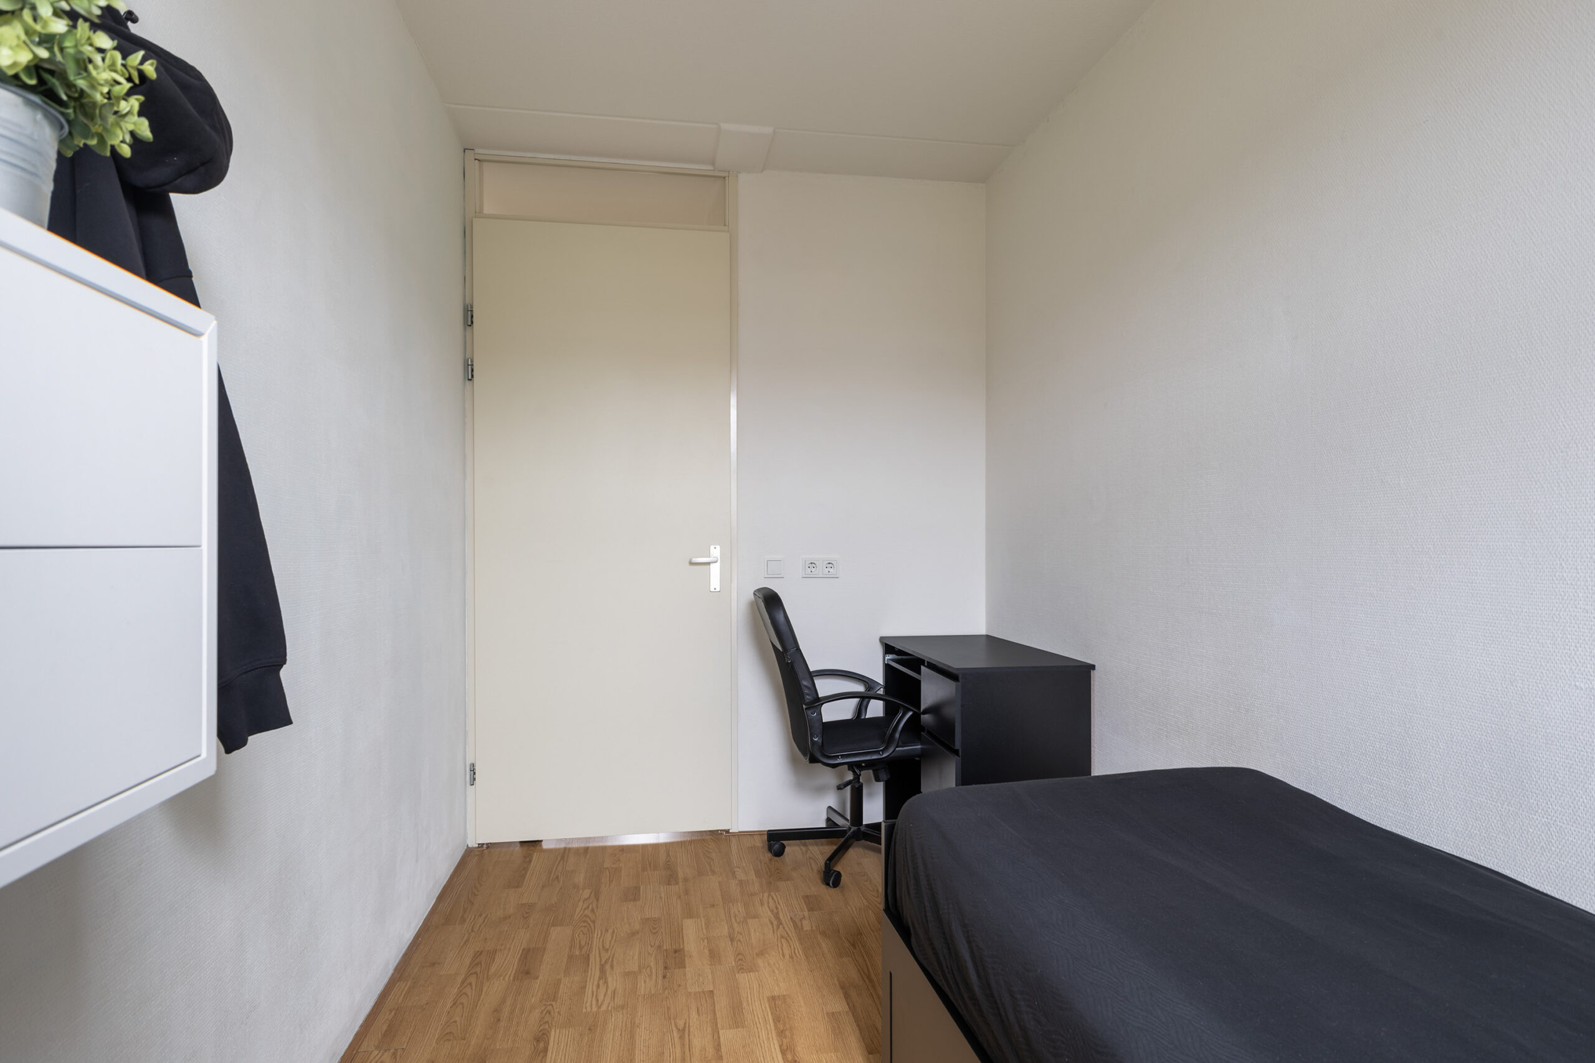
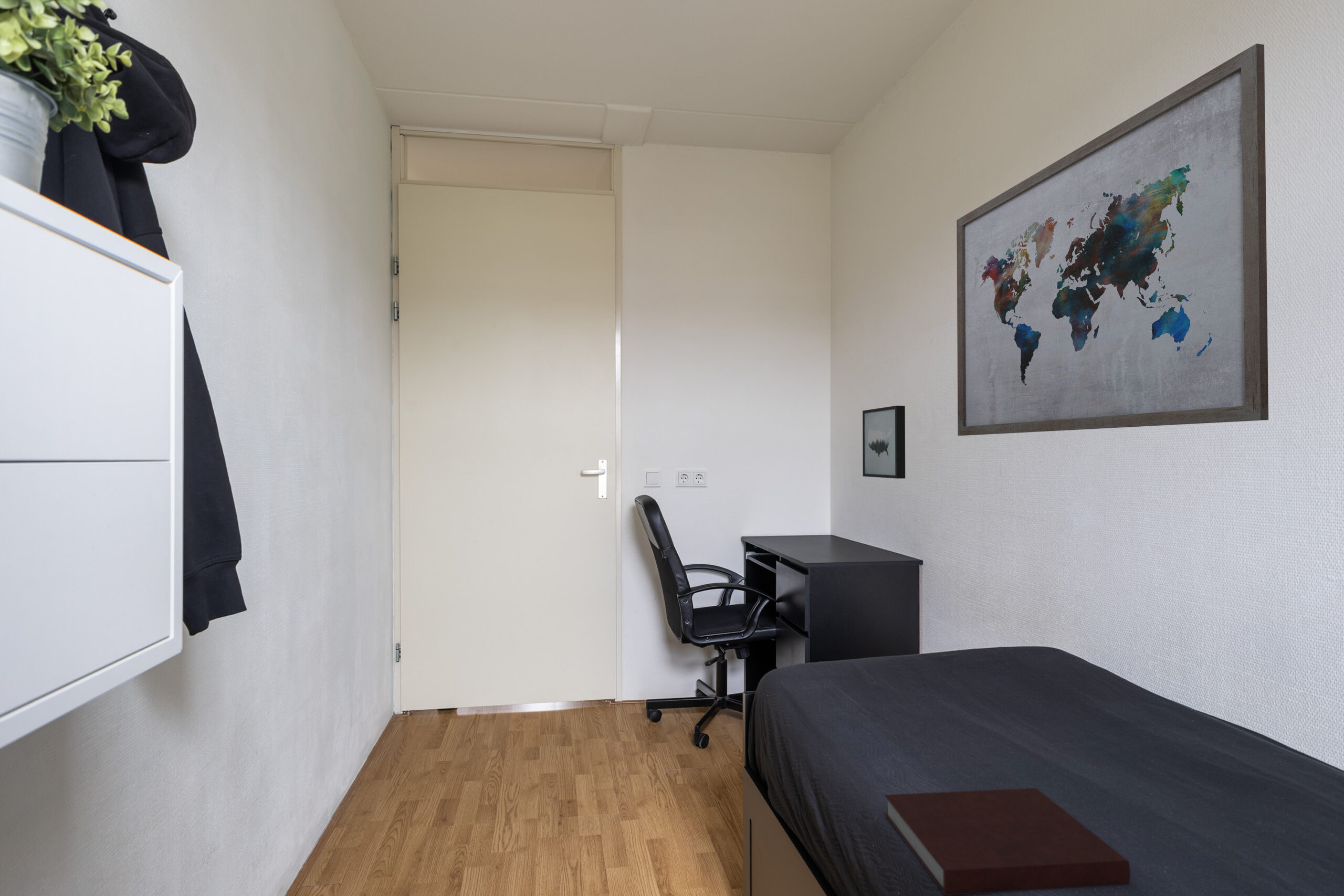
+ wall art [862,405,906,479]
+ notebook [884,787,1131,896]
+ wall art [956,43,1269,436]
